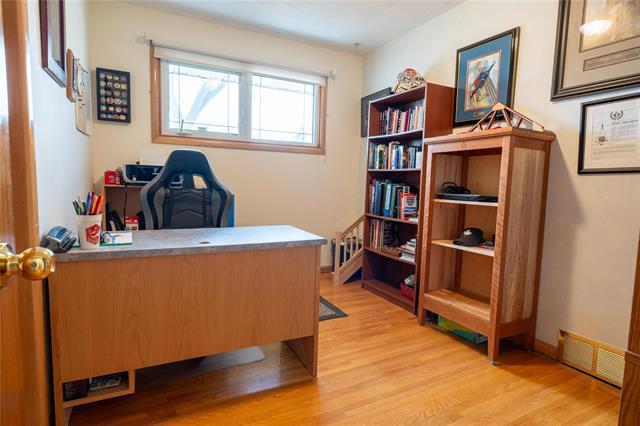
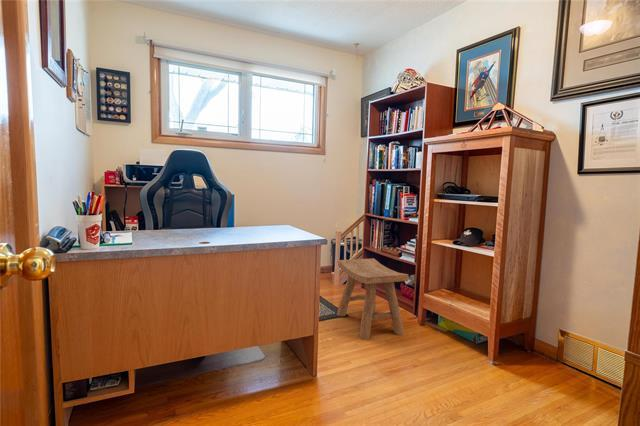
+ stool [336,257,410,341]
